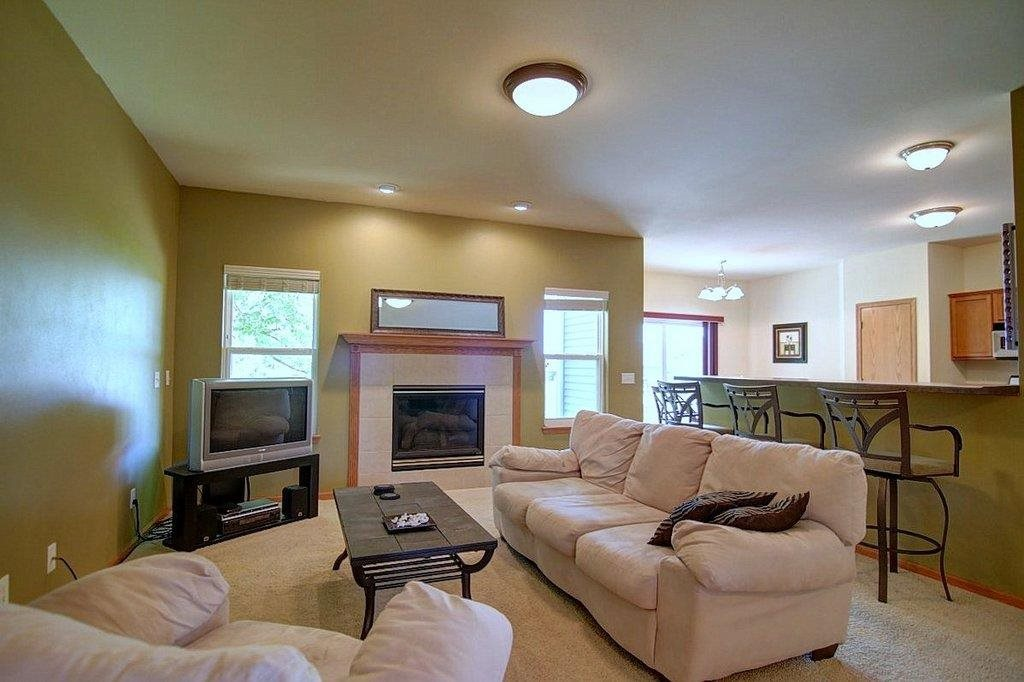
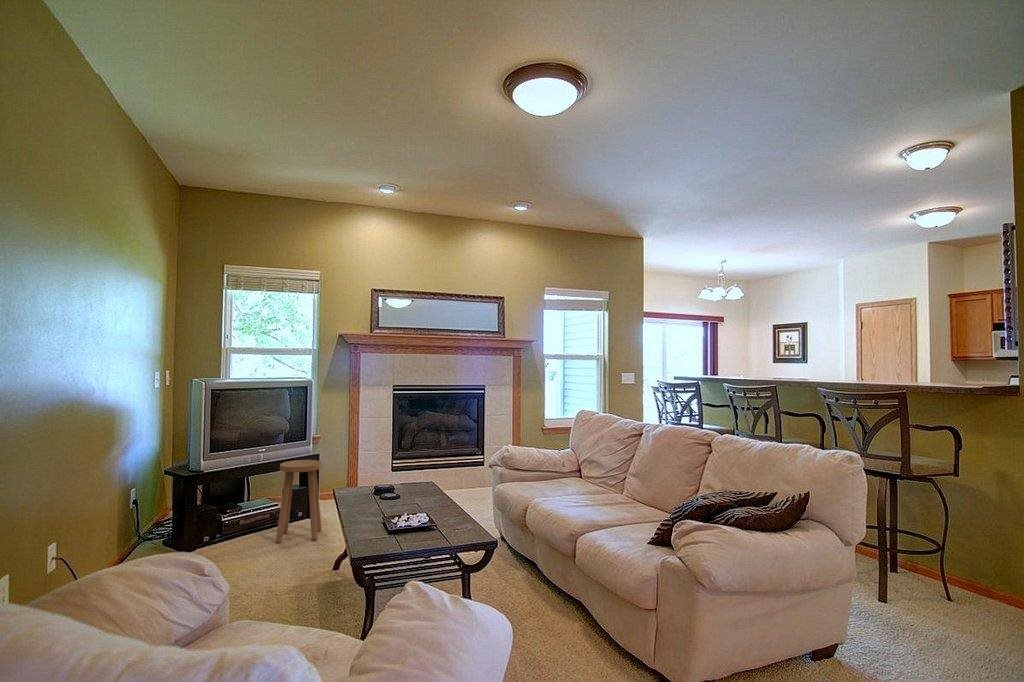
+ stool [275,459,323,543]
